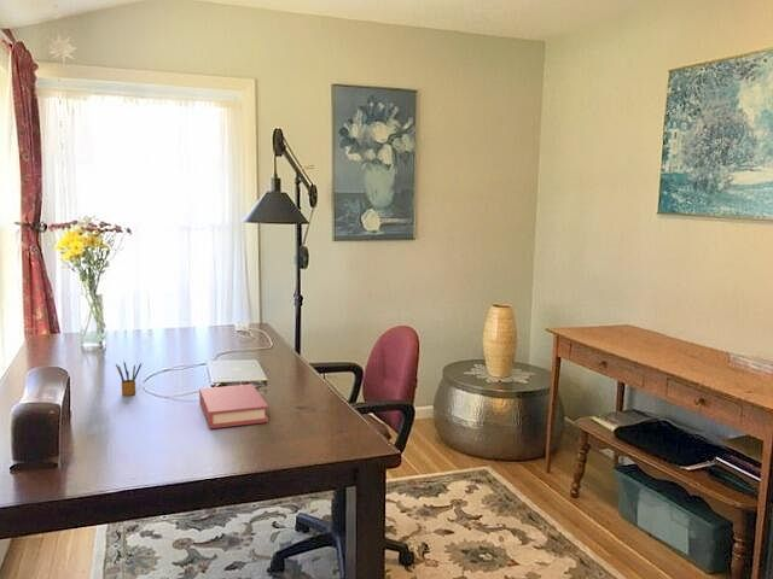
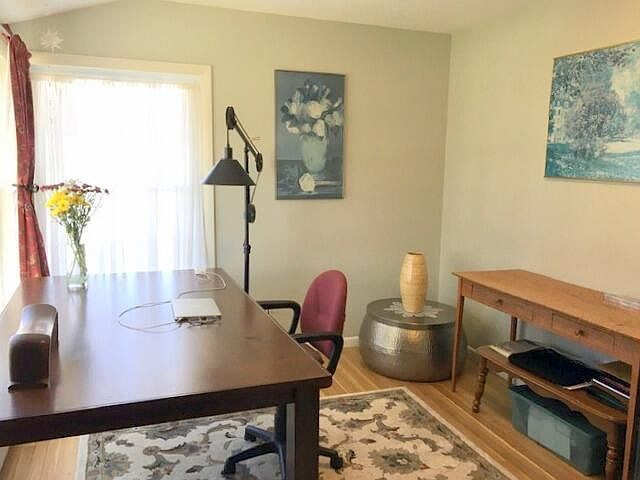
- pencil box [115,362,143,397]
- book [198,382,269,429]
